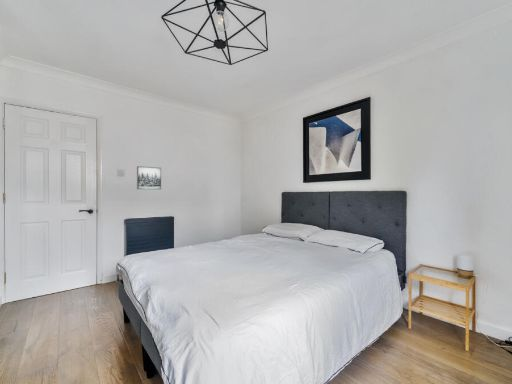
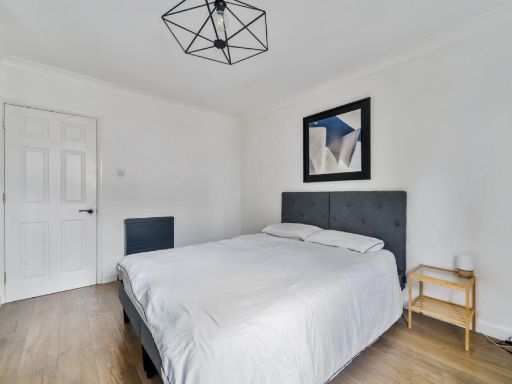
- wall art [136,165,162,190]
